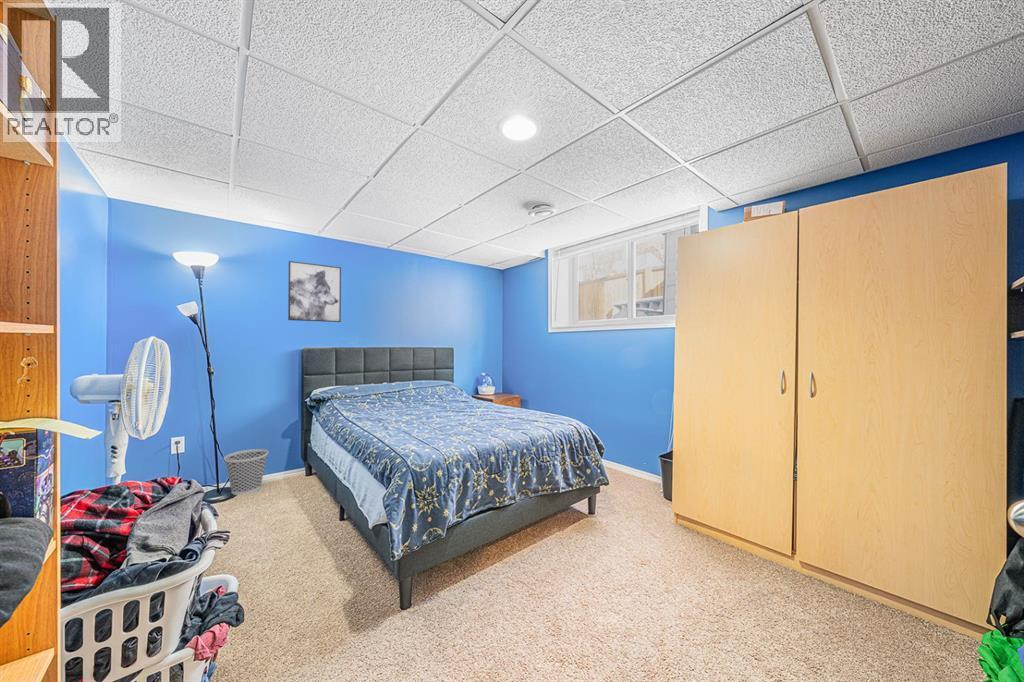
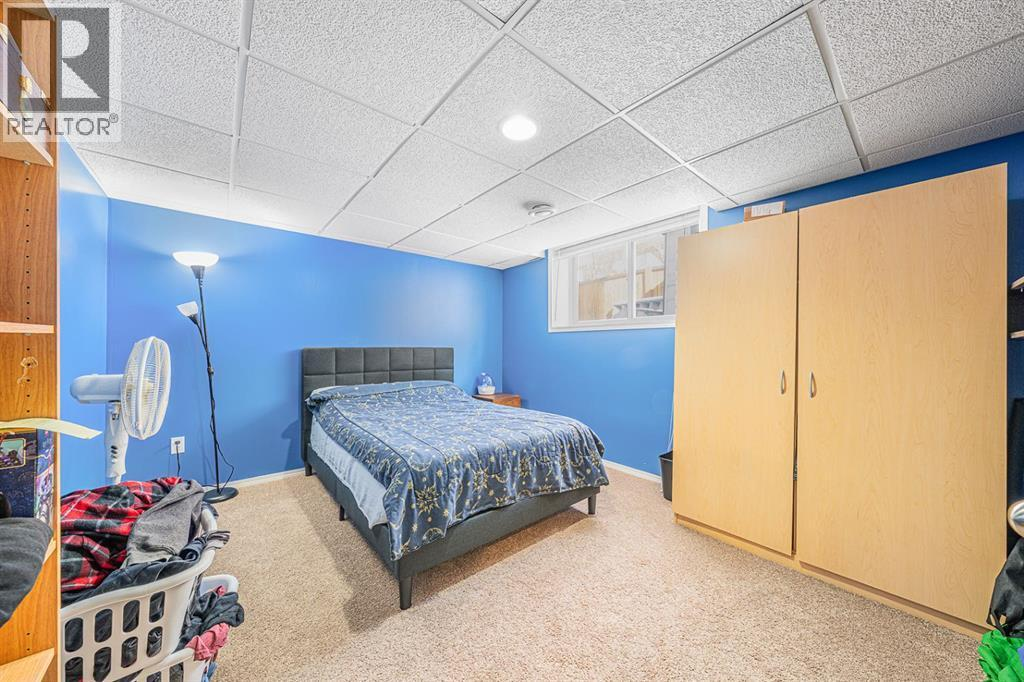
- wall art [287,260,342,323]
- wastebasket [223,448,269,496]
